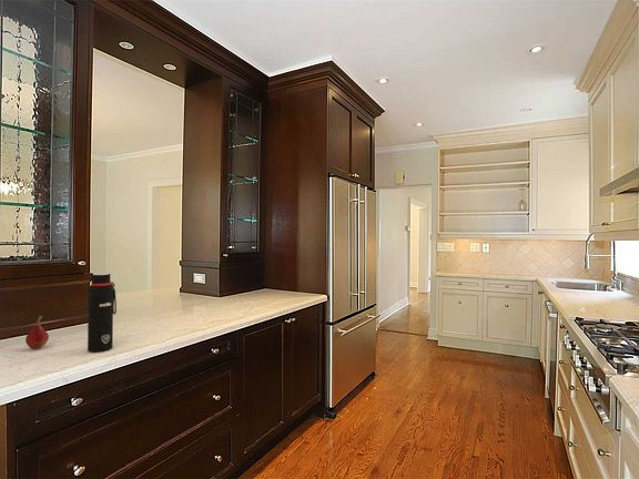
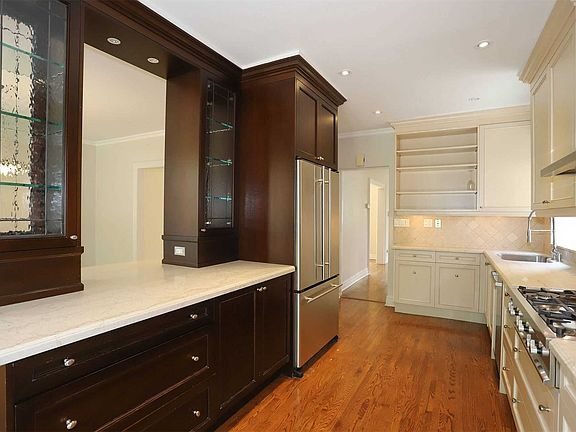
- fruit [24,315,50,350]
- water bottle [87,273,118,353]
